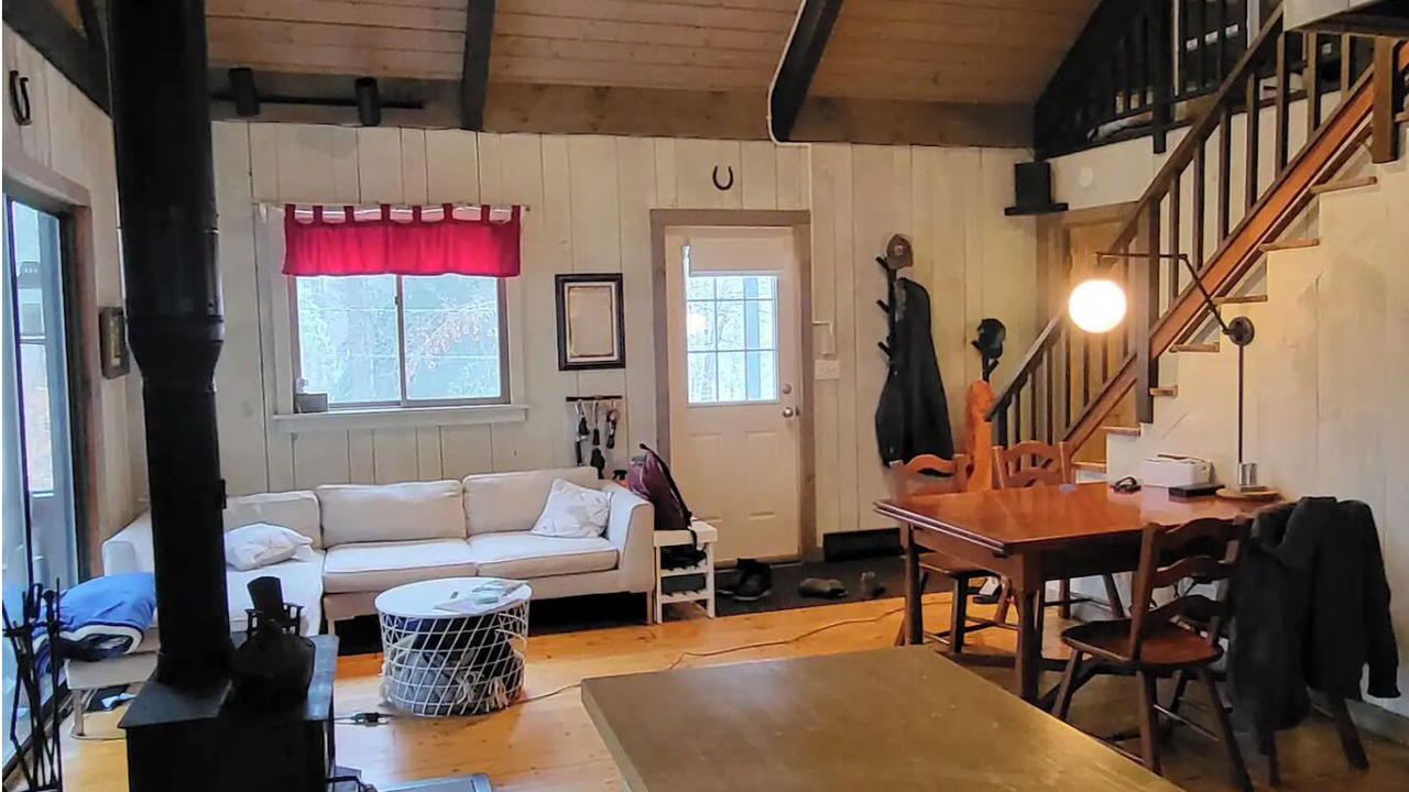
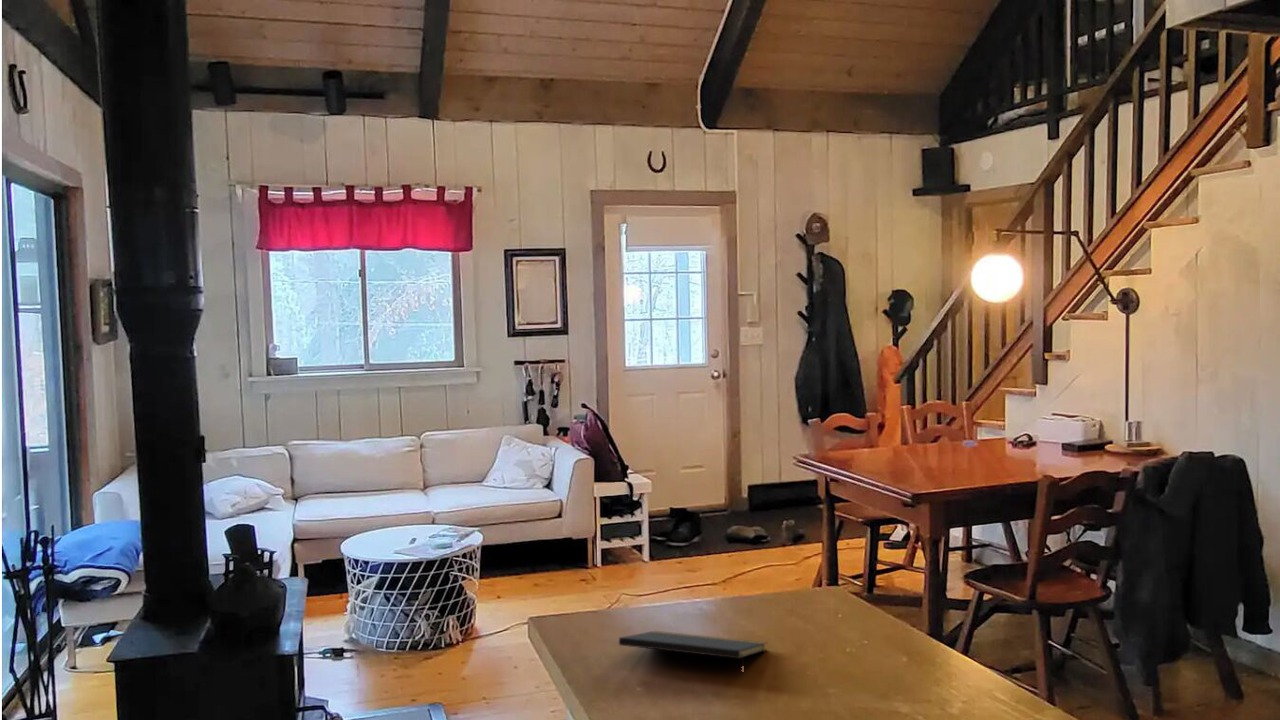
+ notepad [618,630,768,678]
